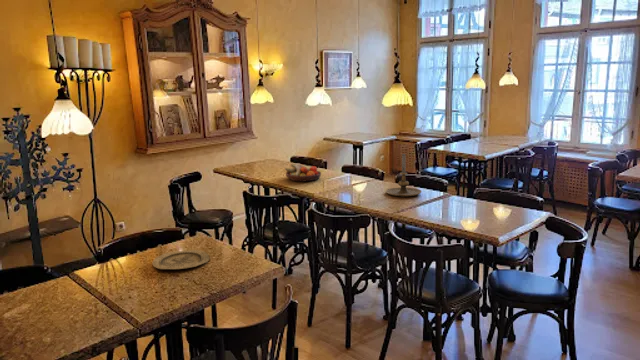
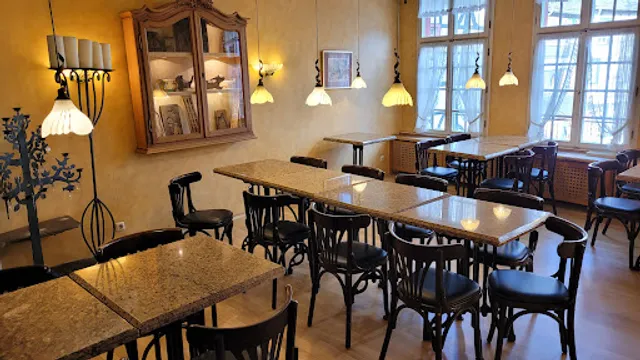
- candle holder [385,153,423,197]
- fruit bowl [284,162,322,183]
- plate [151,249,210,270]
